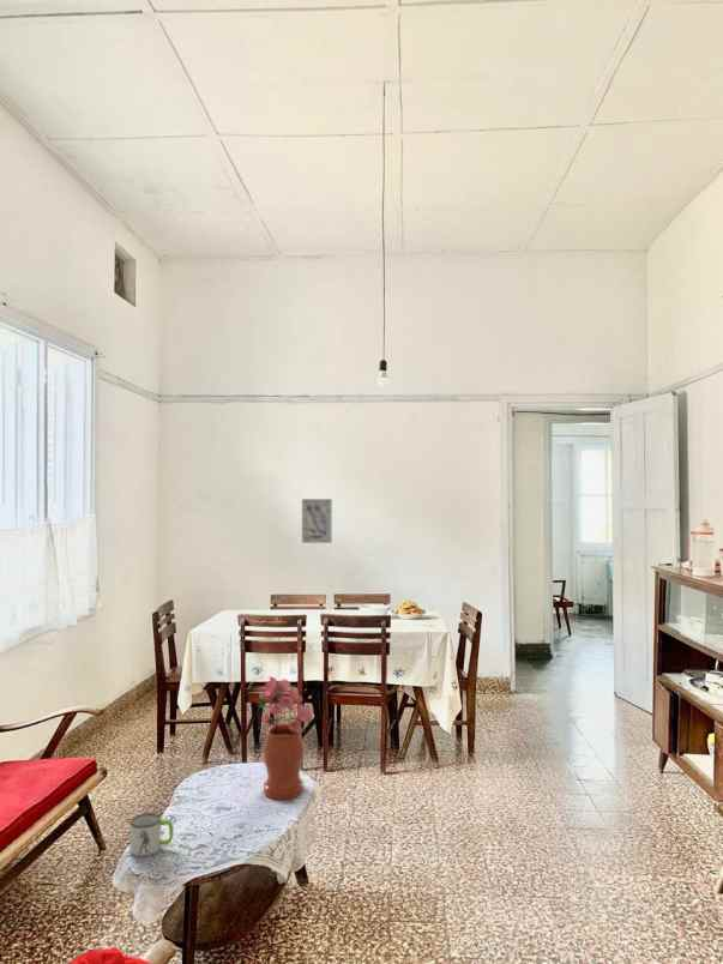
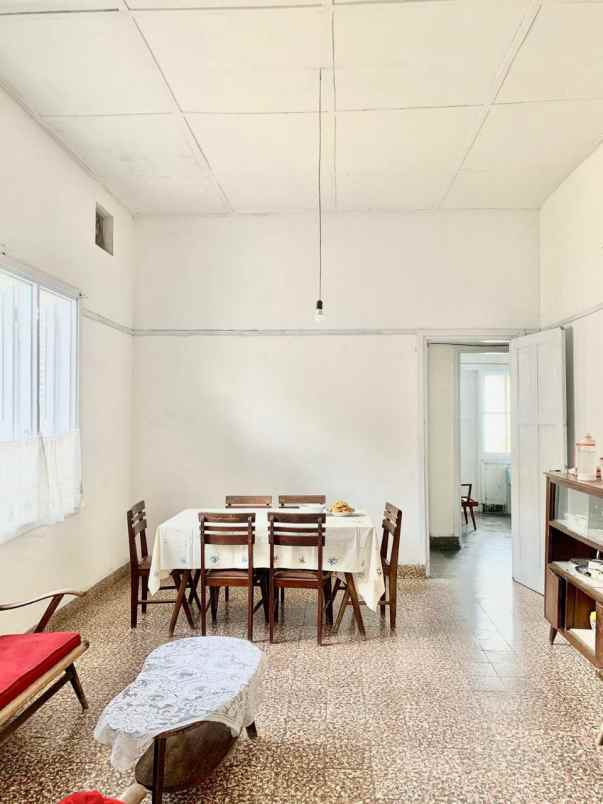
- mug [128,812,175,857]
- wall art [301,498,333,544]
- potted flower [257,675,314,801]
